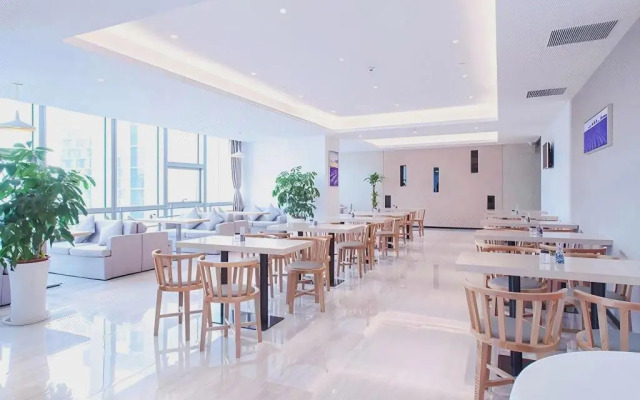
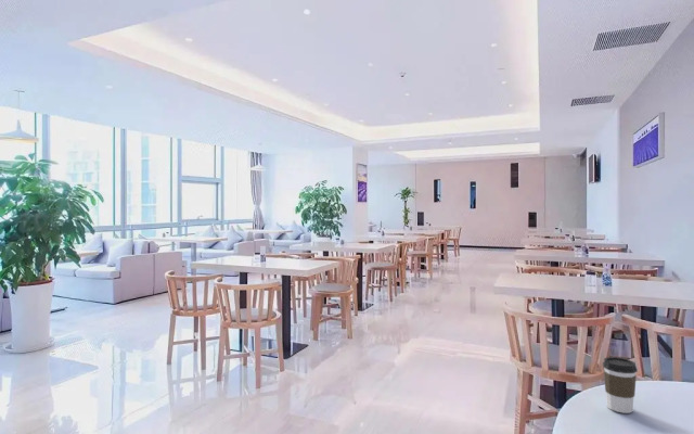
+ coffee cup [602,356,639,414]
